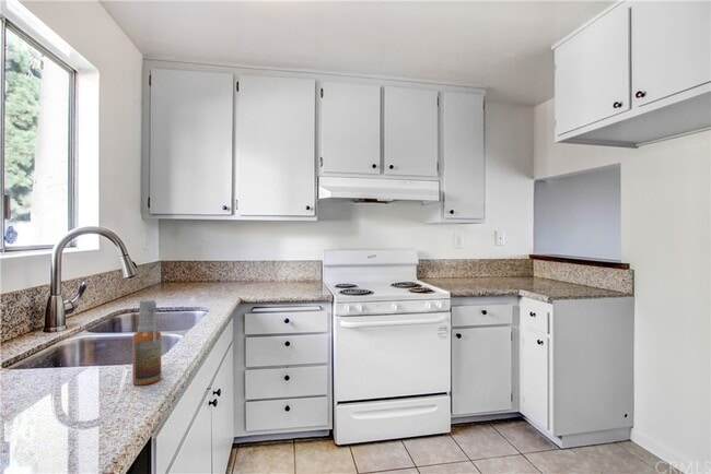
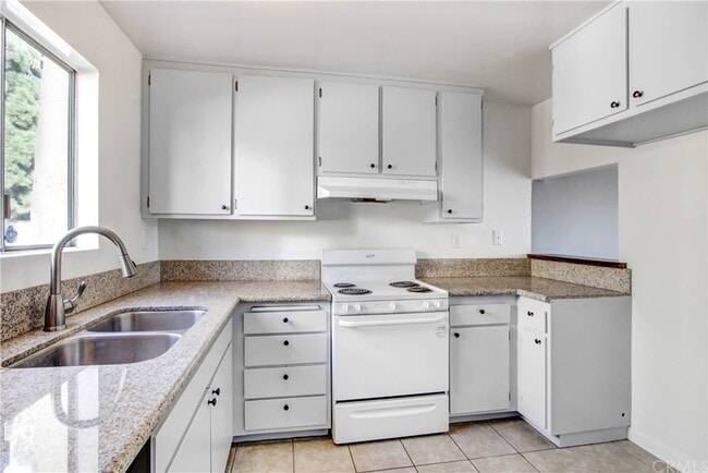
- spray bottle [131,298,162,387]
